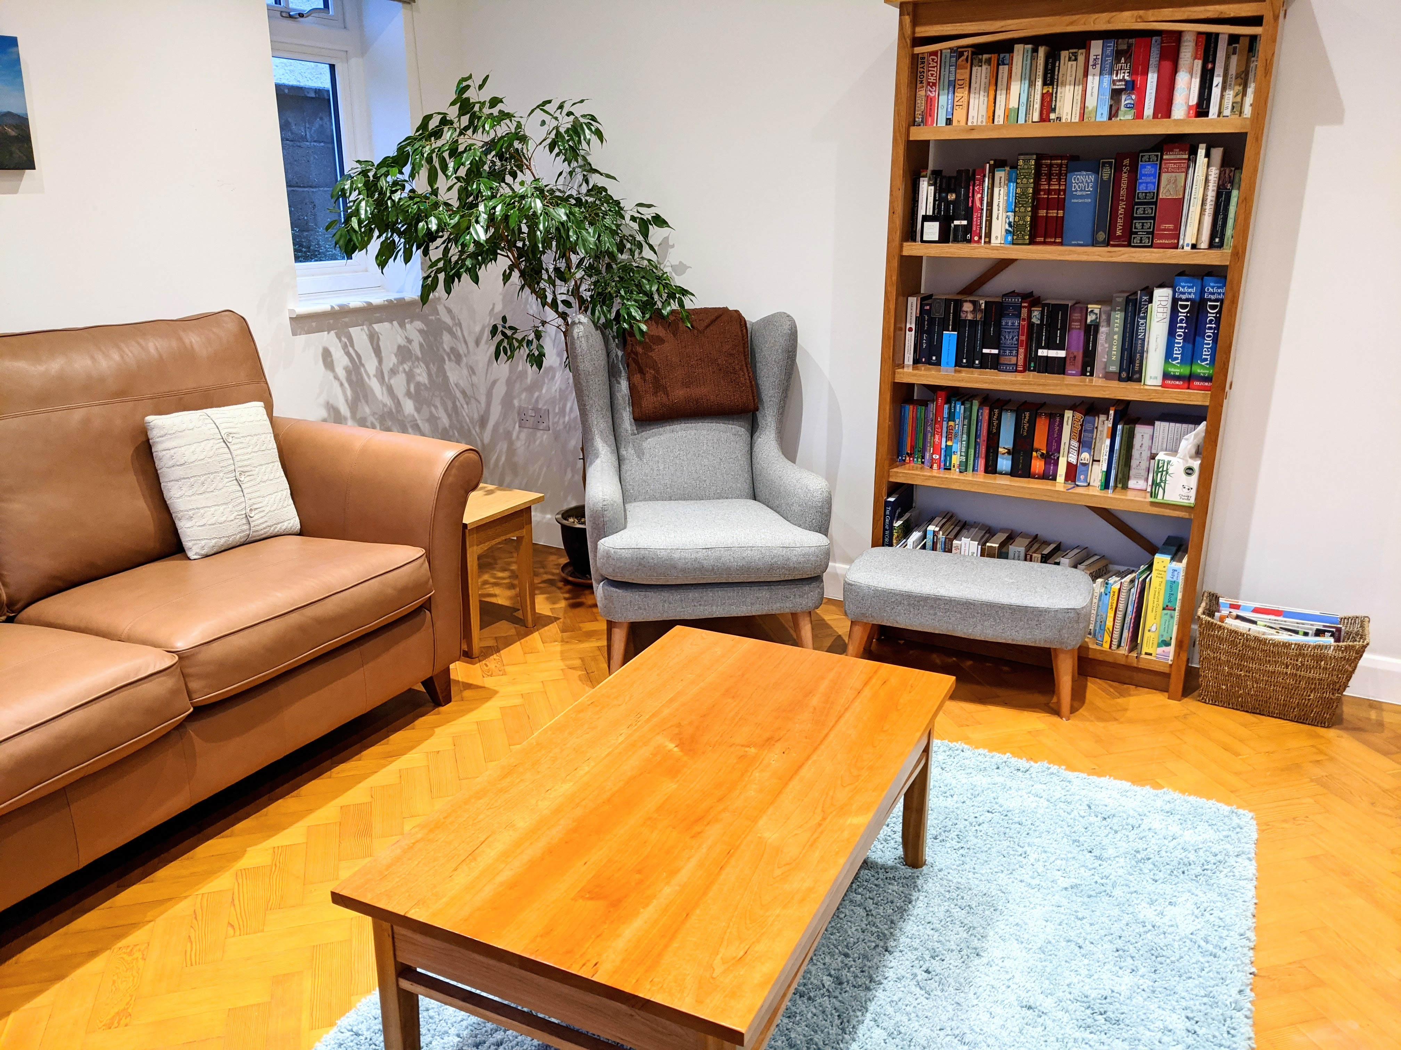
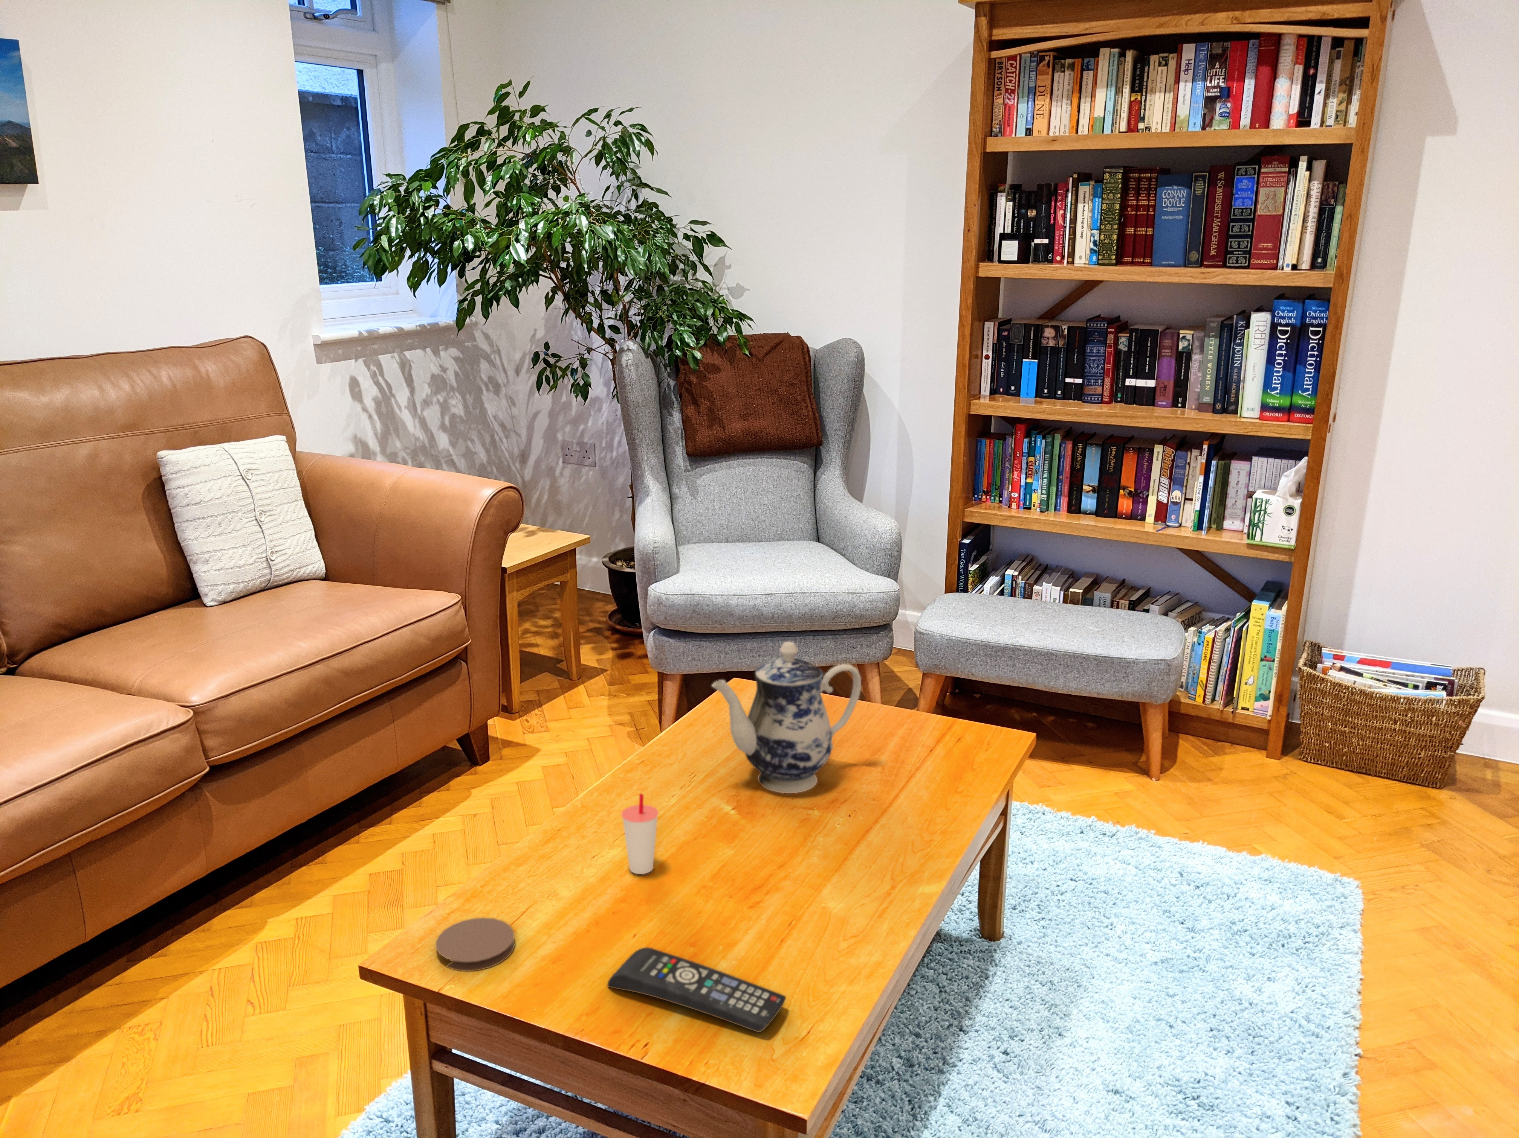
+ remote control [606,947,787,1033]
+ coaster [435,917,516,972]
+ teapot [712,641,861,794]
+ cup [621,793,659,875]
